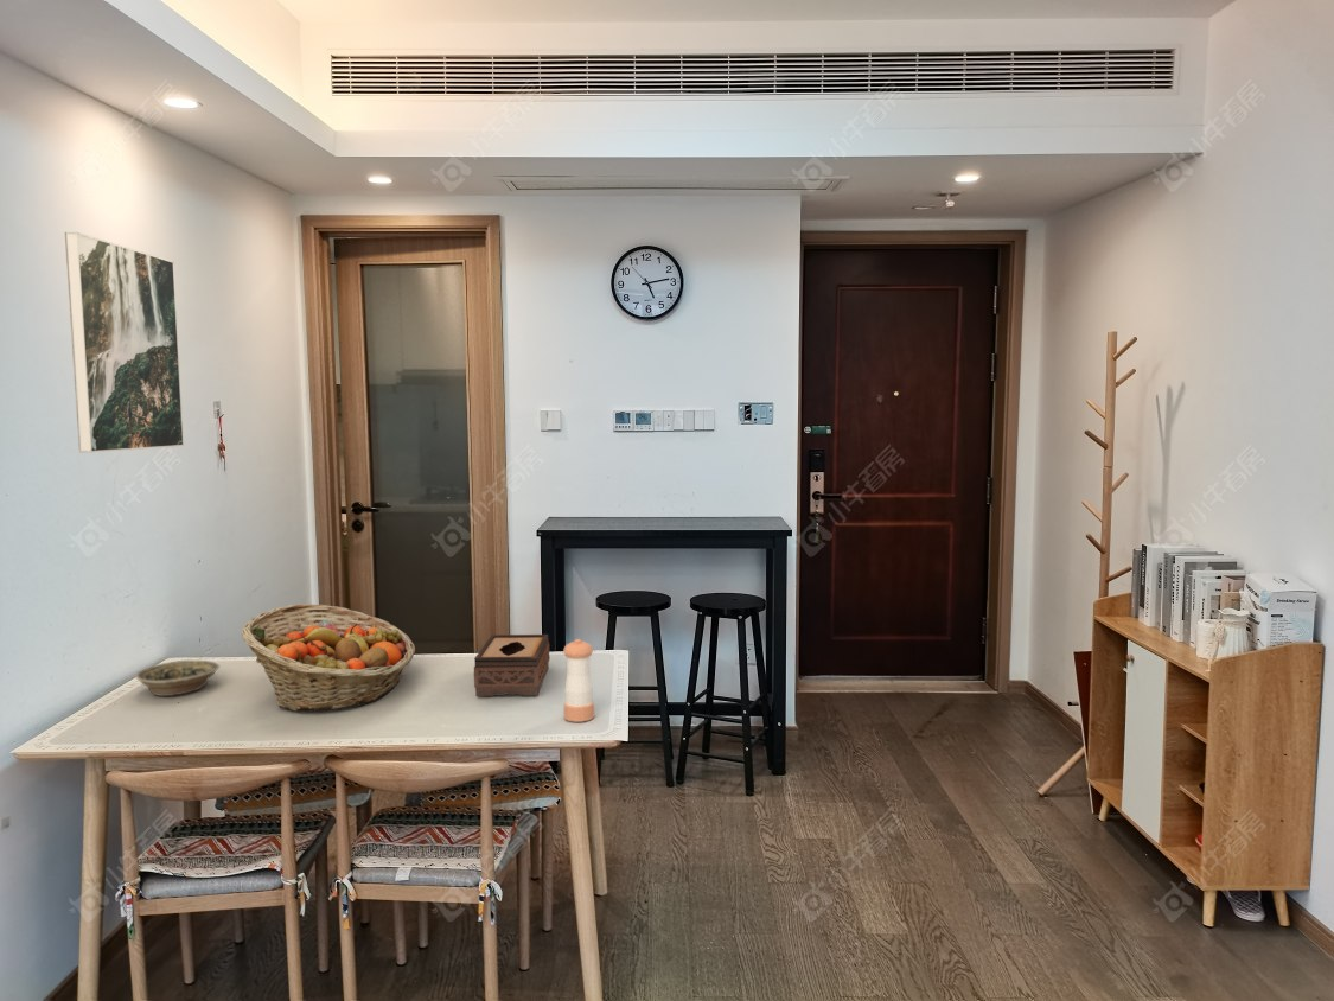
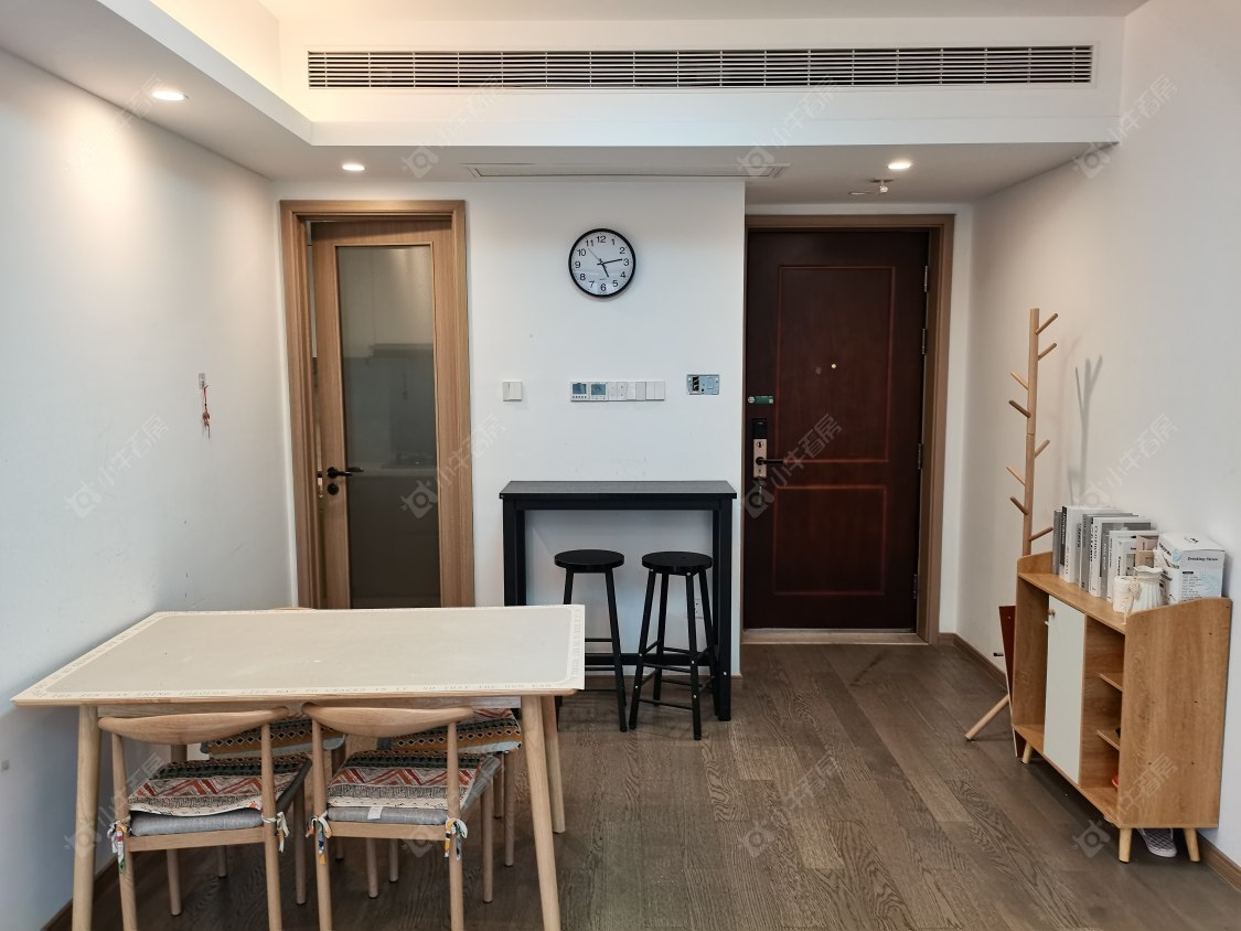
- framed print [64,231,185,454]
- fruit basket [241,602,416,713]
- pepper shaker [562,638,595,723]
- tissue box [473,633,550,697]
- bowl [134,659,221,697]
